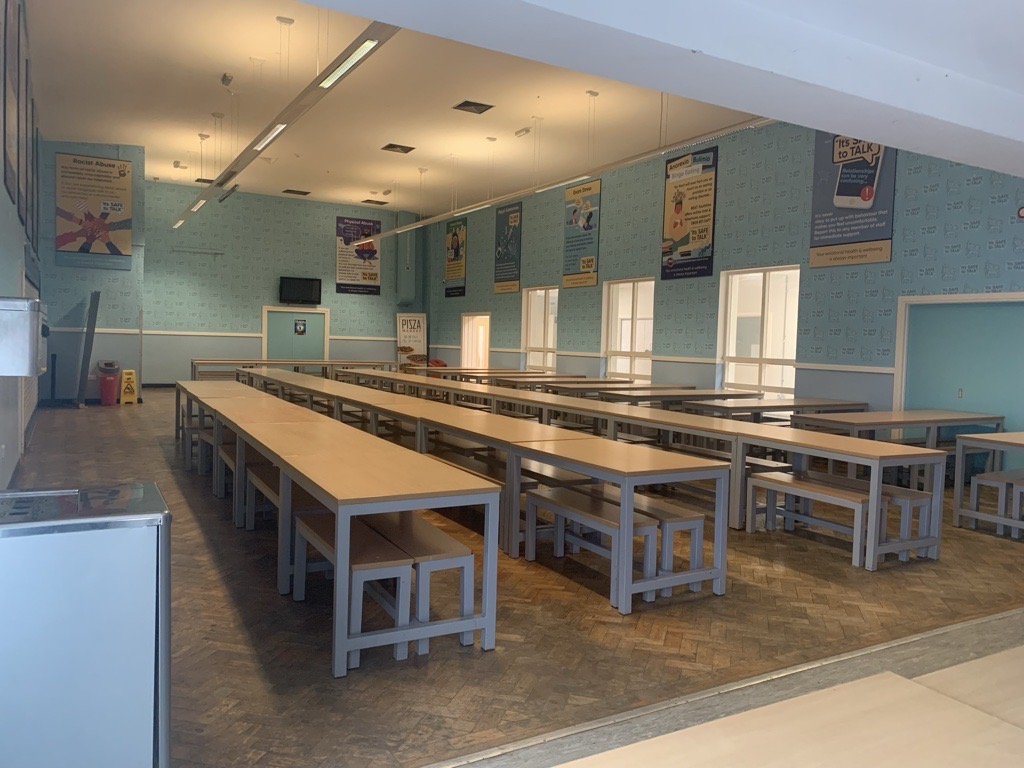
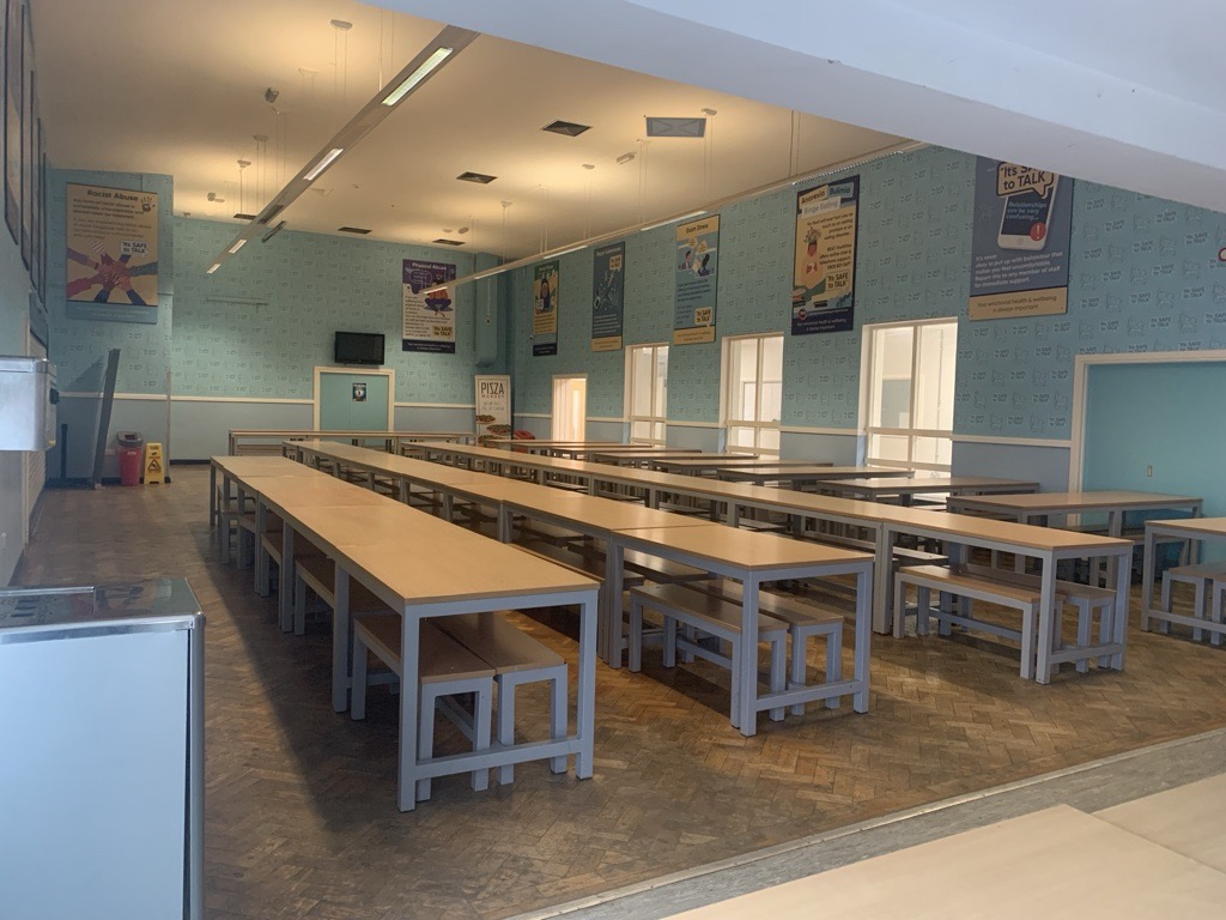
+ ceiling vent [644,116,708,139]
